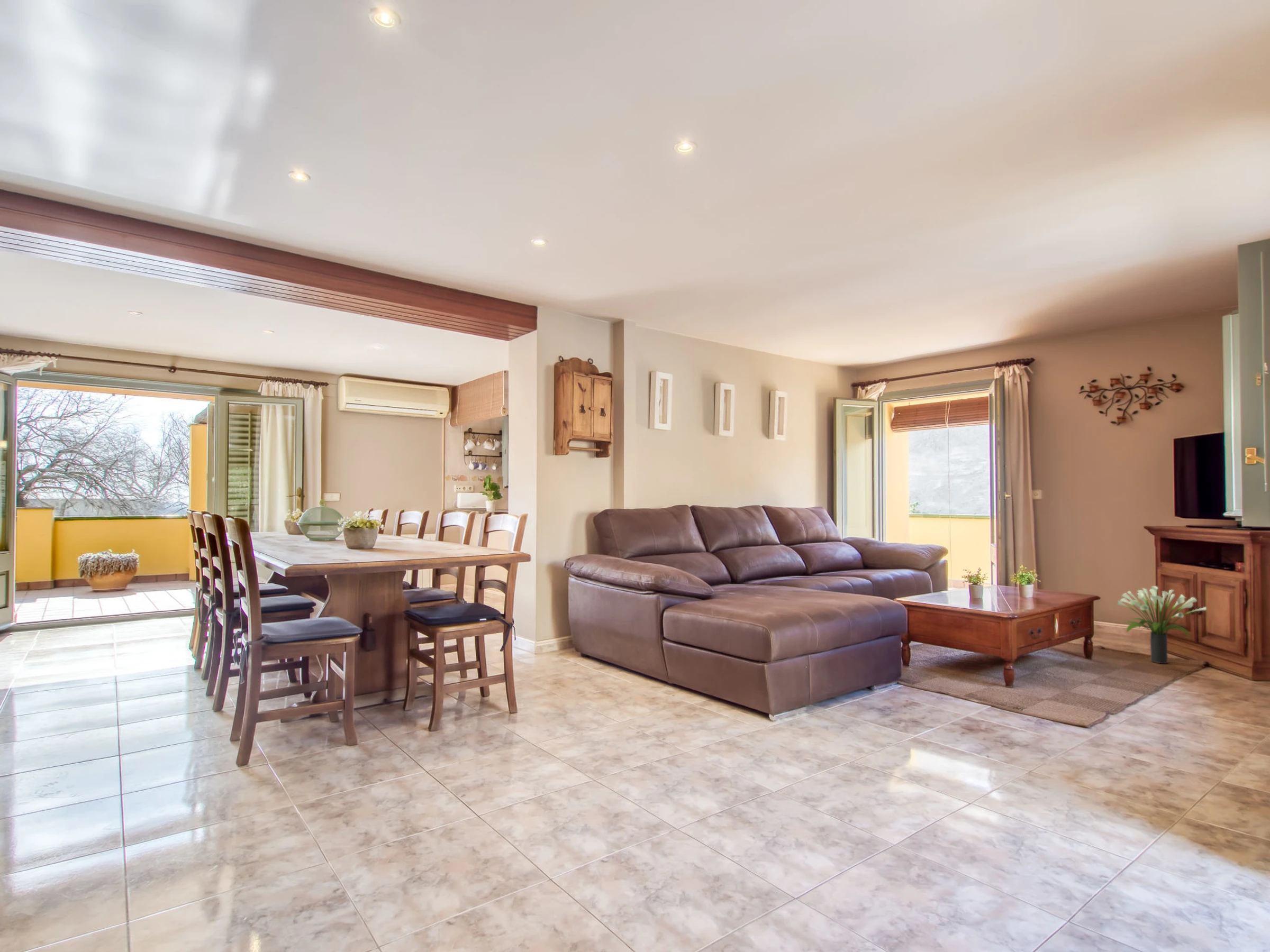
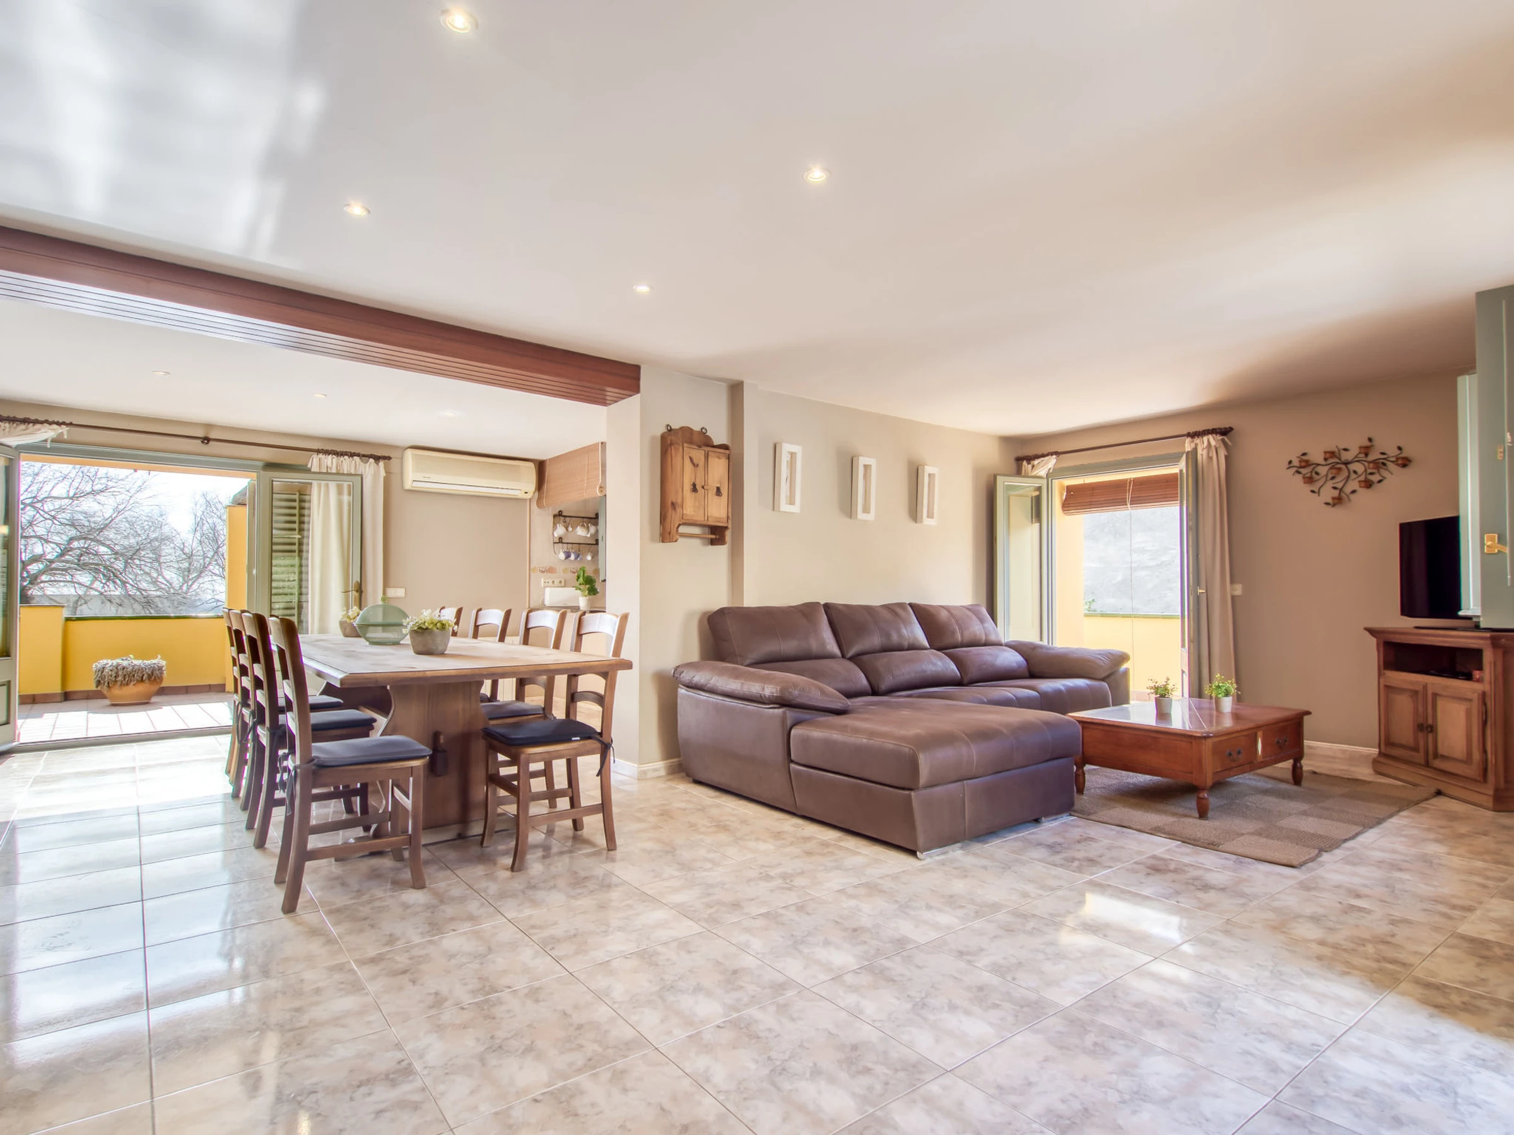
- potted plant [1116,585,1207,664]
